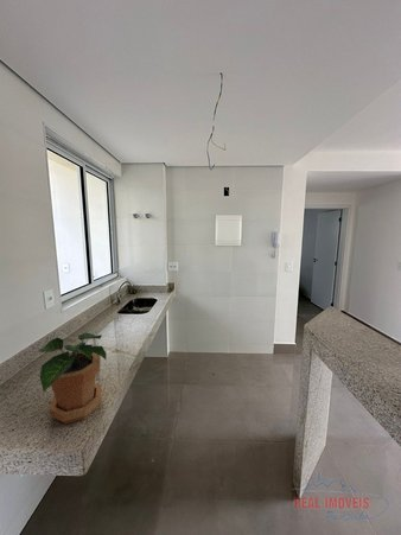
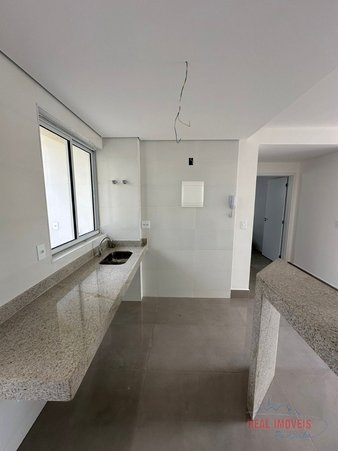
- potted plant [38,332,108,425]
